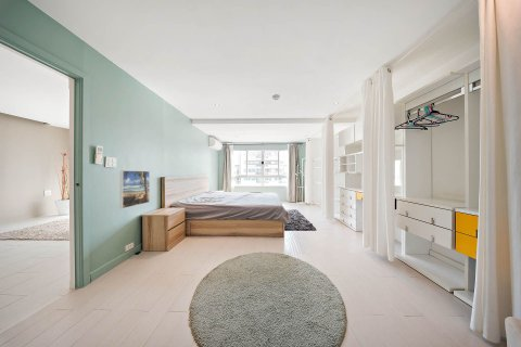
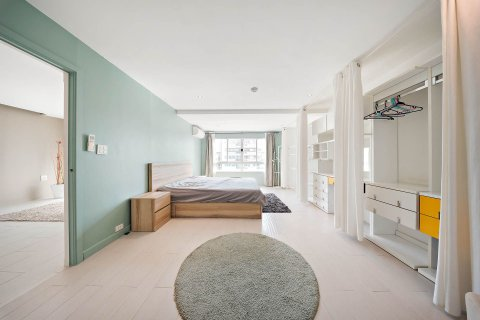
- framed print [119,169,151,209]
